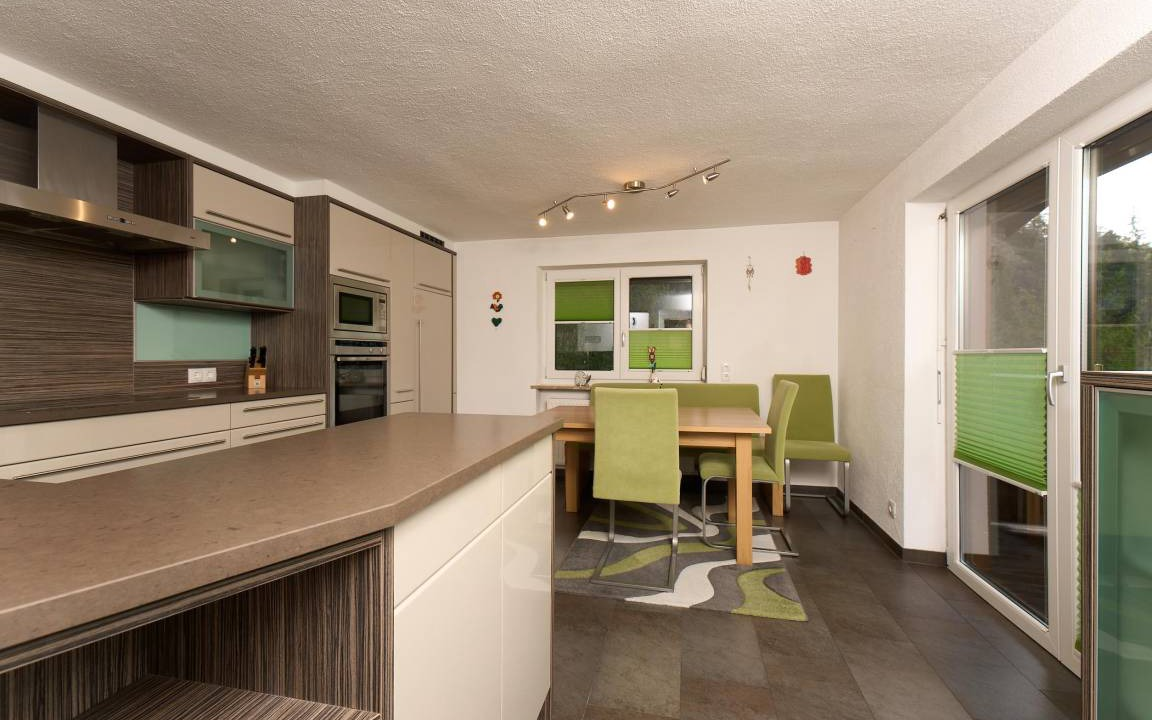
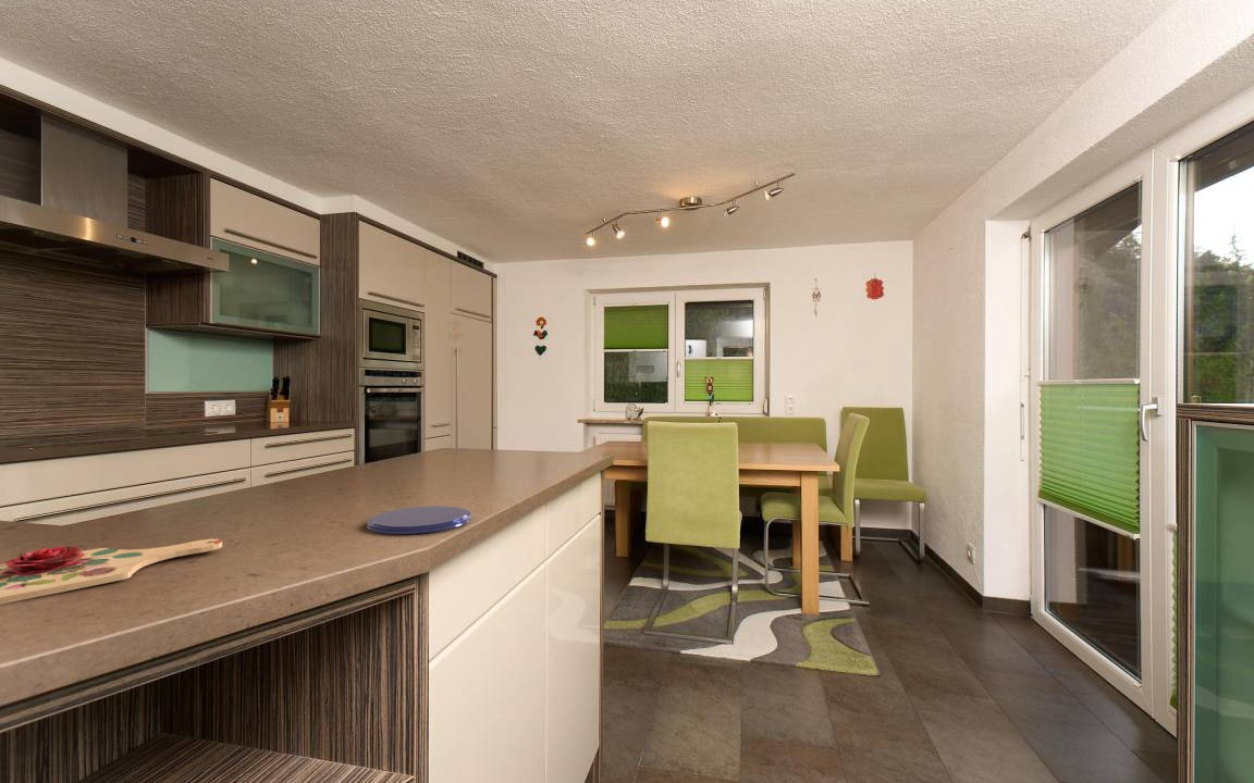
+ cutting board [0,538,223,606]
+ saucer [366,505,472,535]
